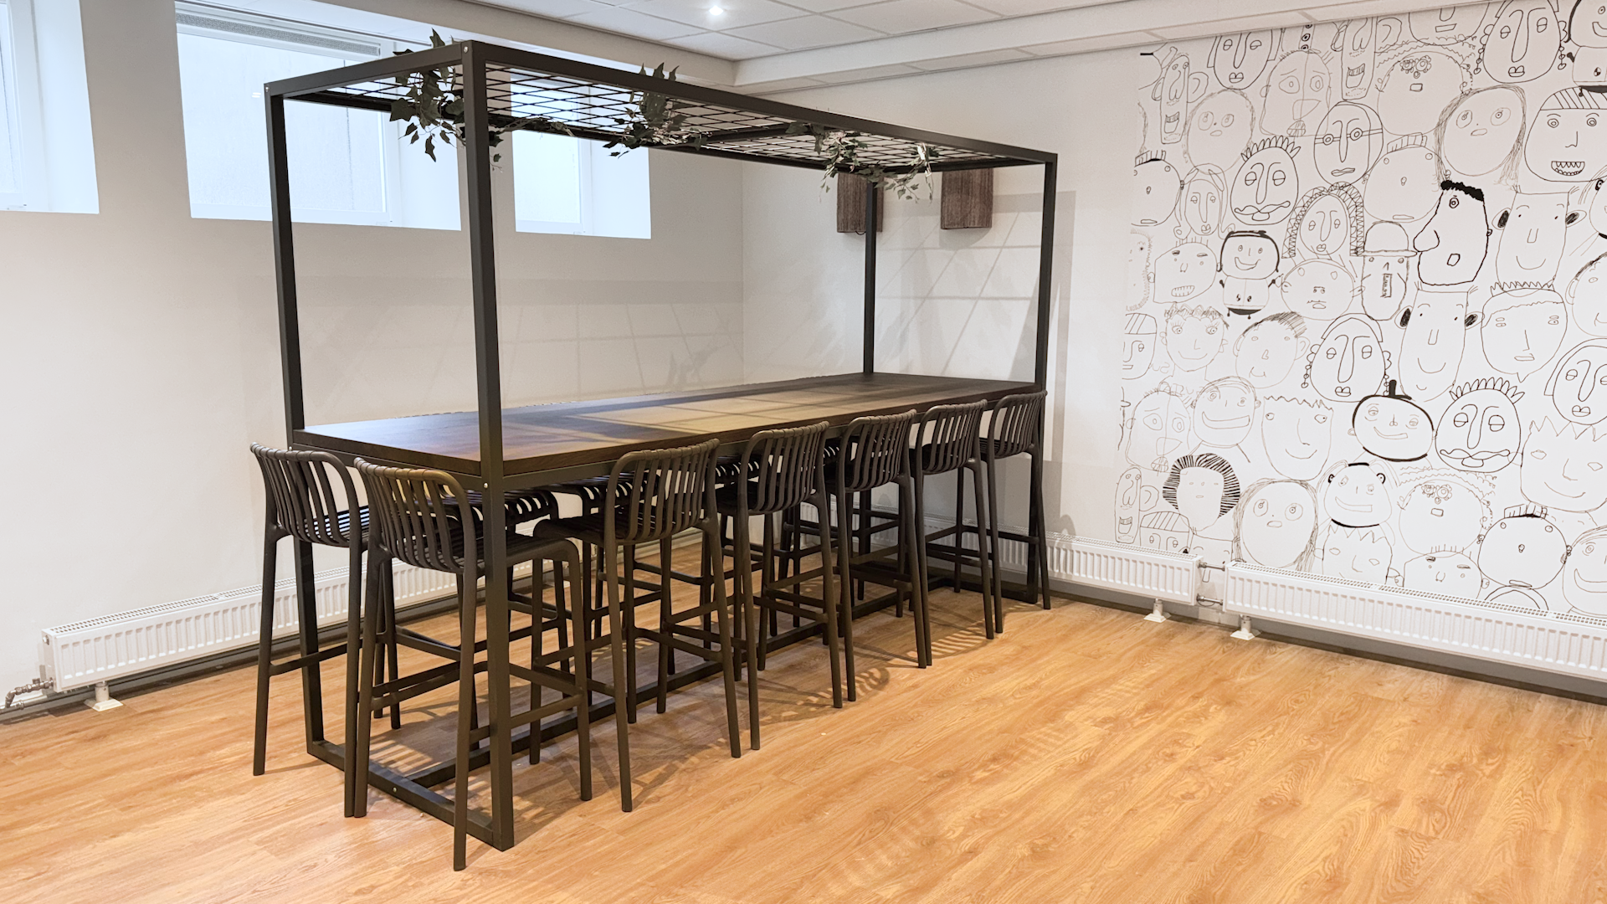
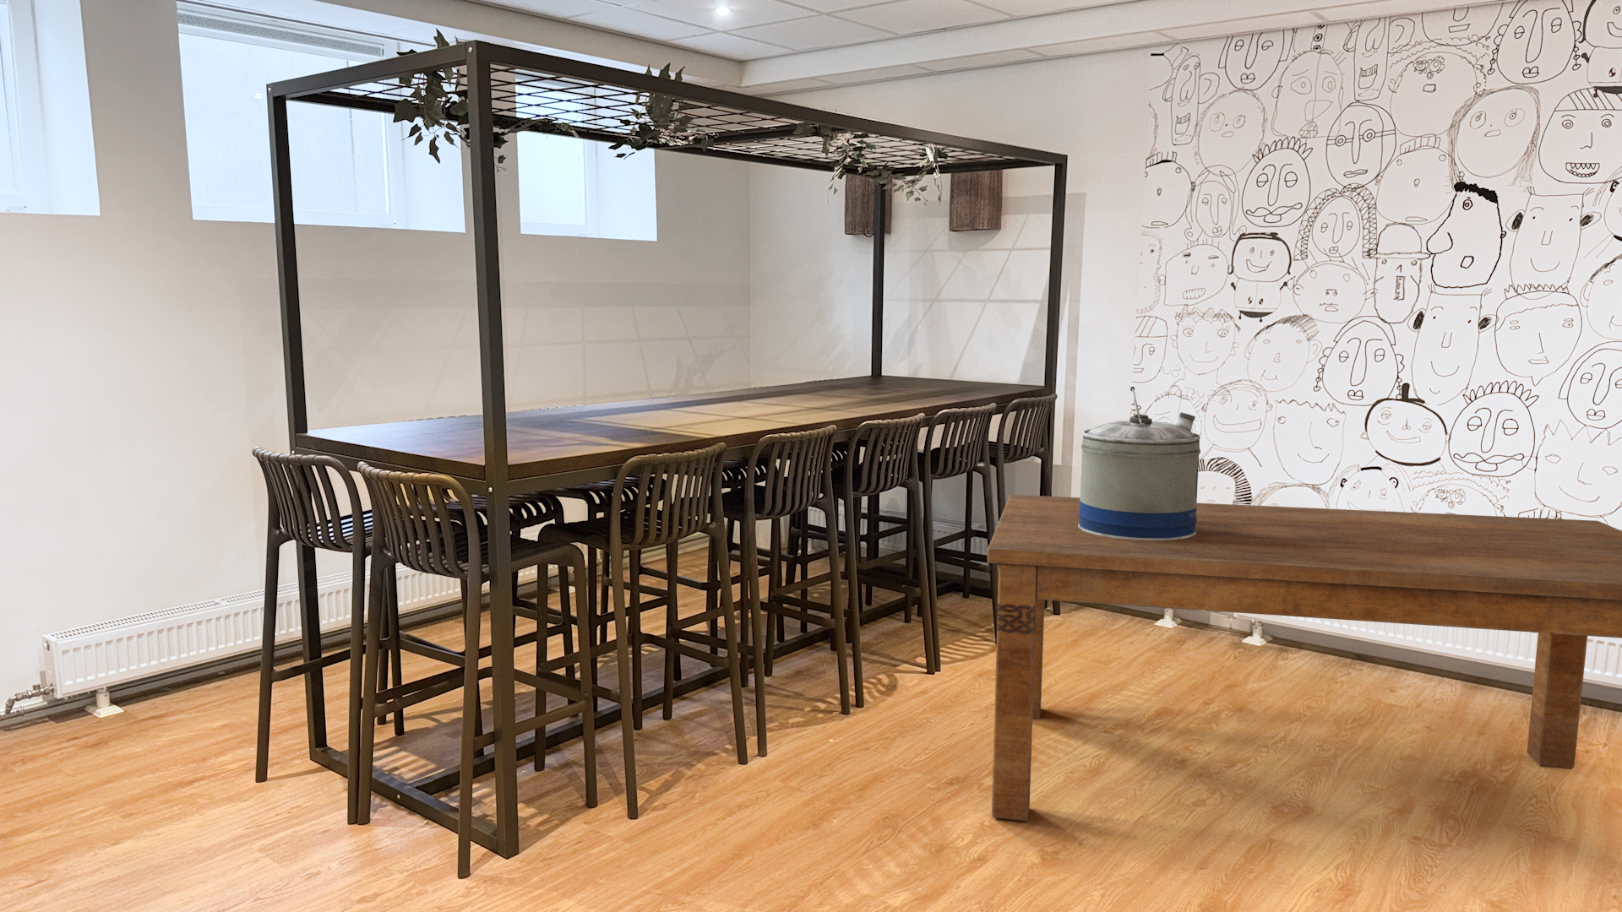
+ water jug [1078,386,1201,540]
+ dining table [987,494,1622,823]
